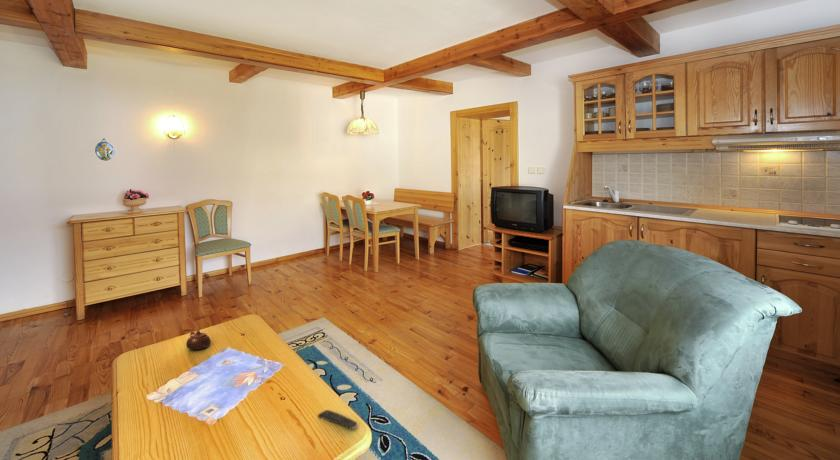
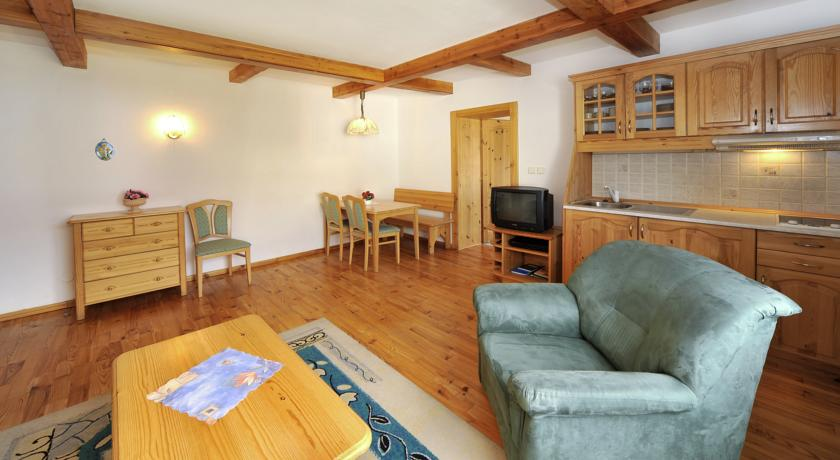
- teapot [185,329,212,351]
- remote control [317,409,358,430]
